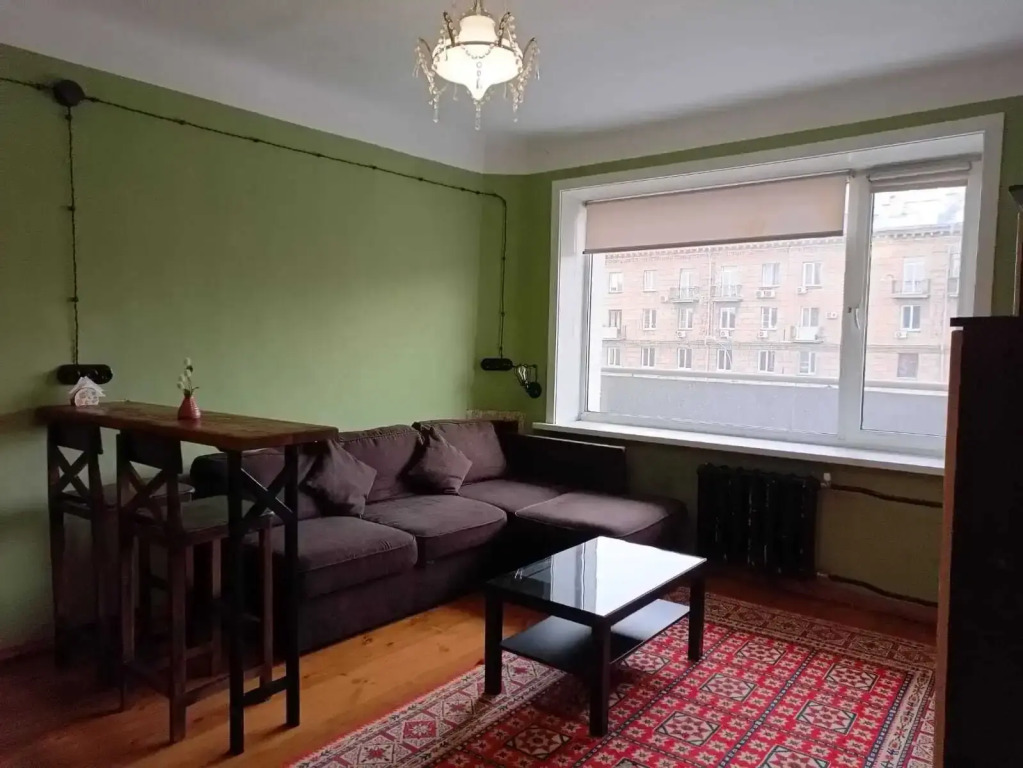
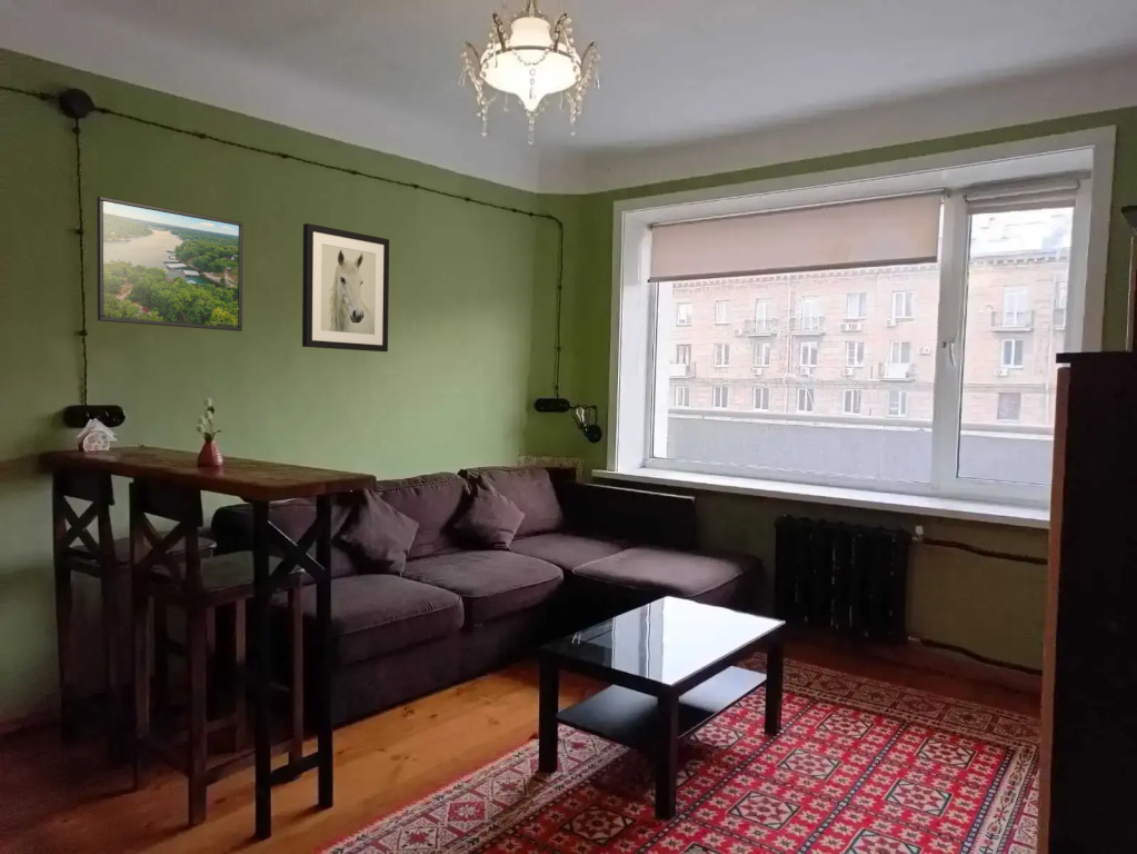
+ wall art [301,222,390,352]
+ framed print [96,195,243,332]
